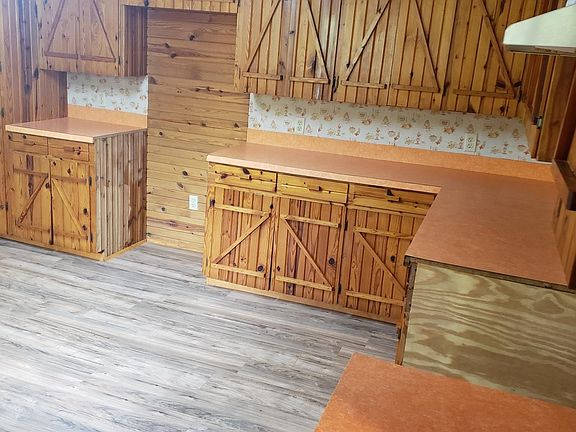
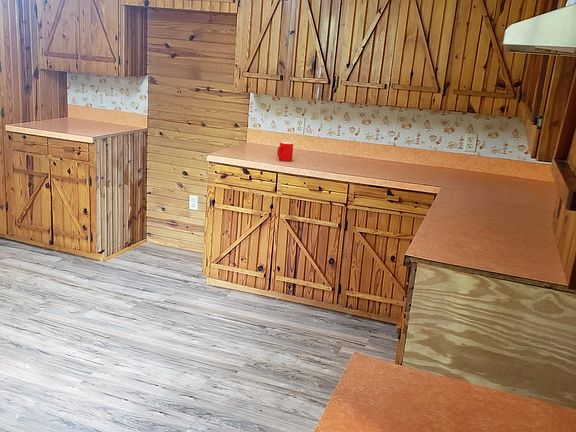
+ cup [276,141,294,162]
